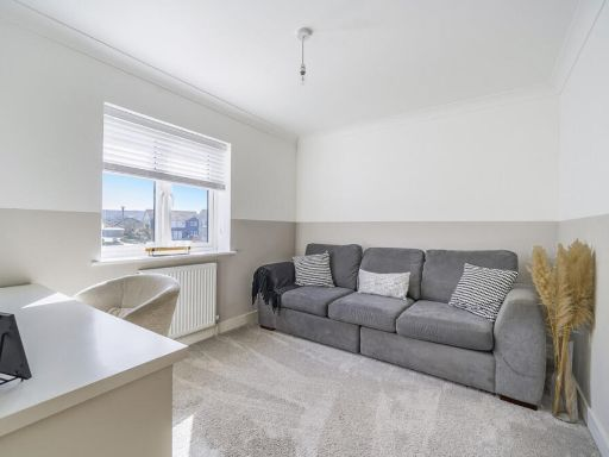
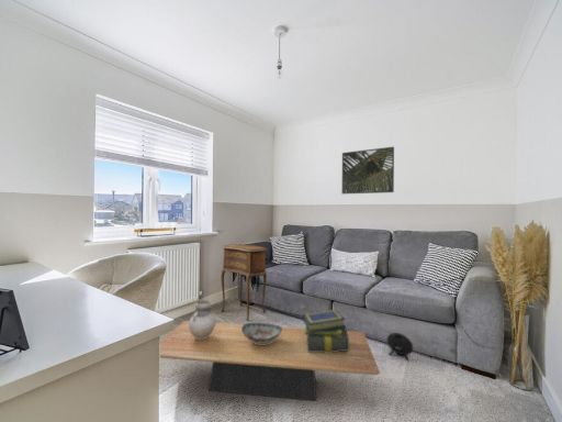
+ vase [189,299,216,340]
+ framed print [341,145,395,195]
+ speaker [386,332,414,362]
+ stack of books [302,309,349,353]
+ coffee table [159,320,381,402]
+ decorative bowl [241,322,282,345]
+ side table [220,244,268,322]
